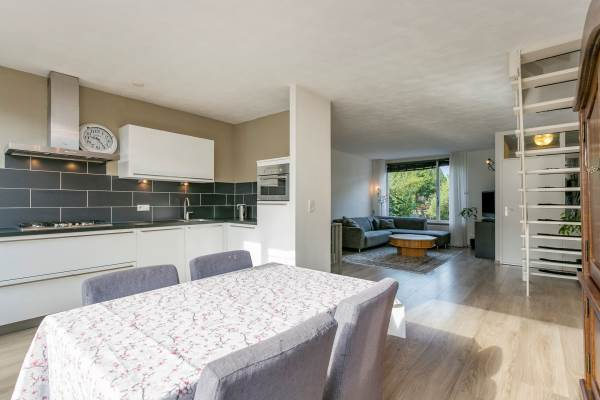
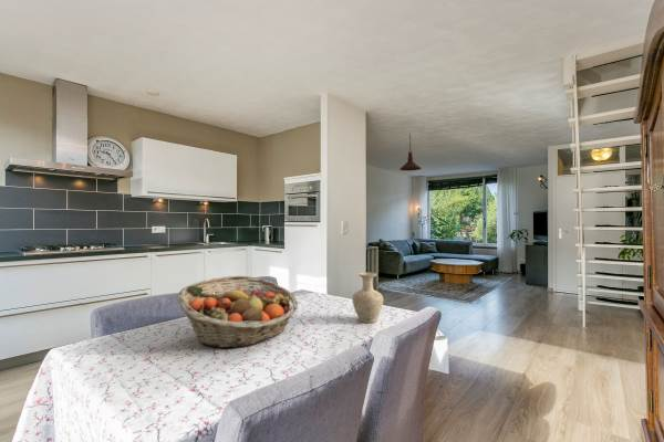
+ vase [351,272,384,324]
+ fruit basket [176,275,299,349]
+ pendant light [398,134,423,171]
